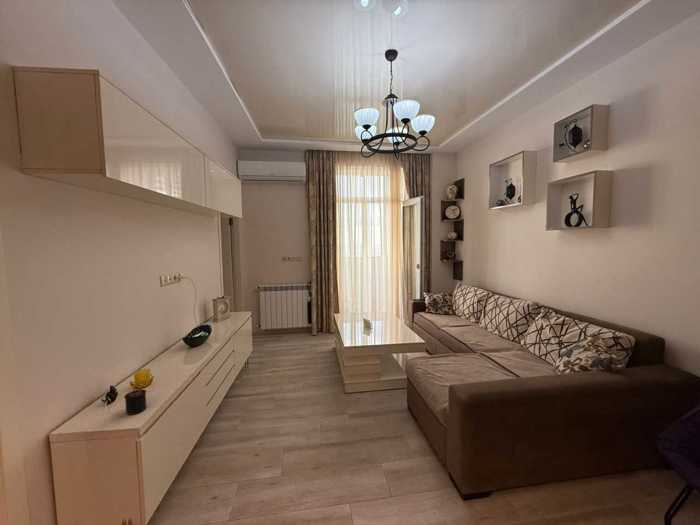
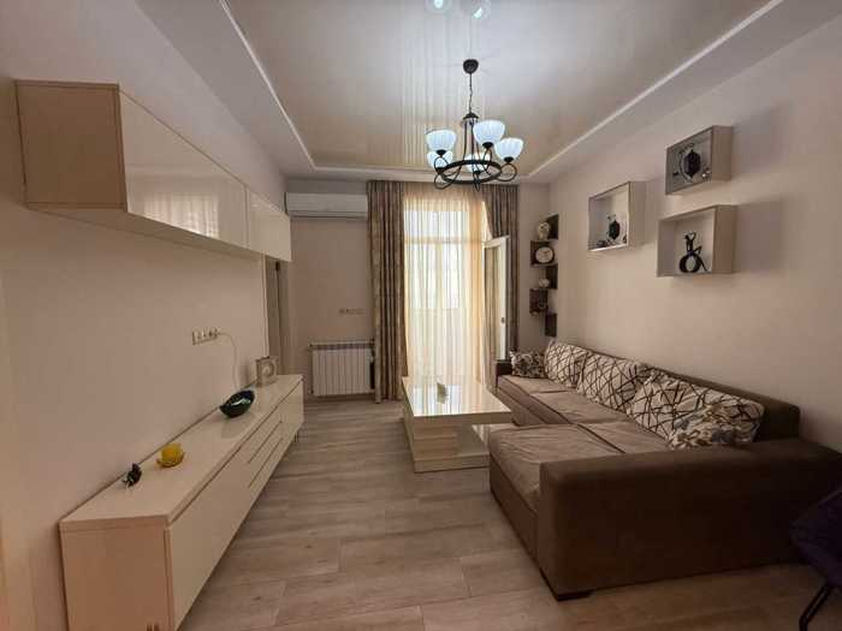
- candle [123,382,147,416]
